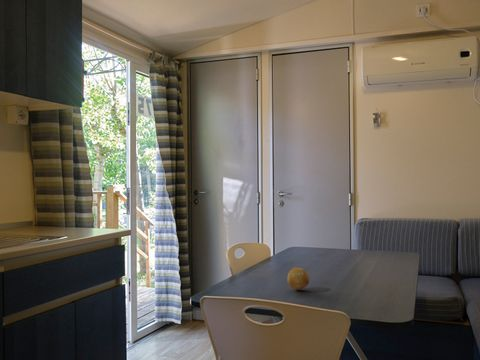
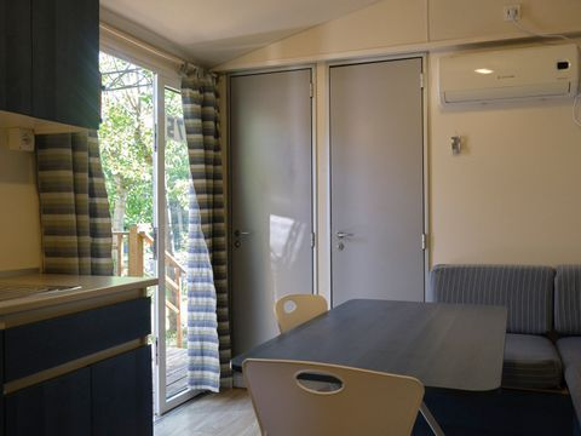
- fruit [287,266,310,291]
